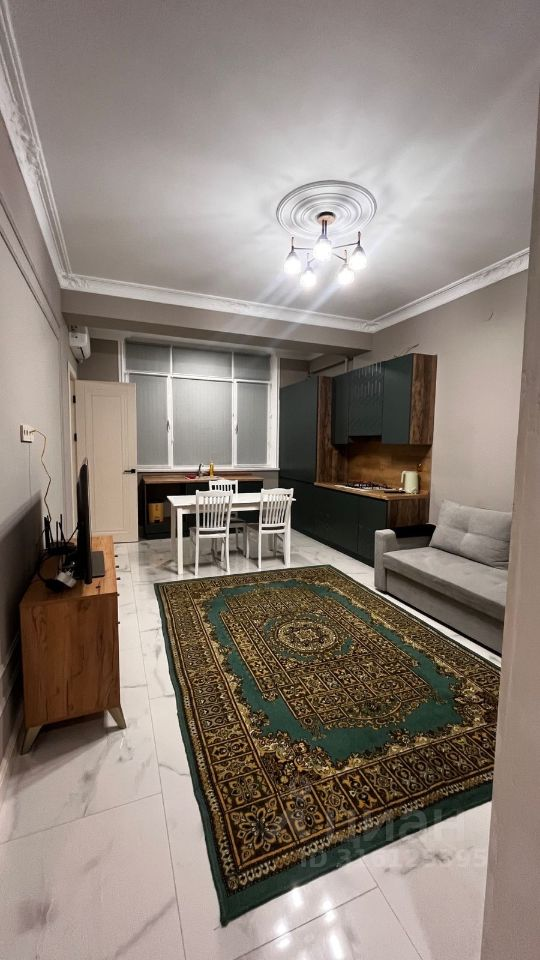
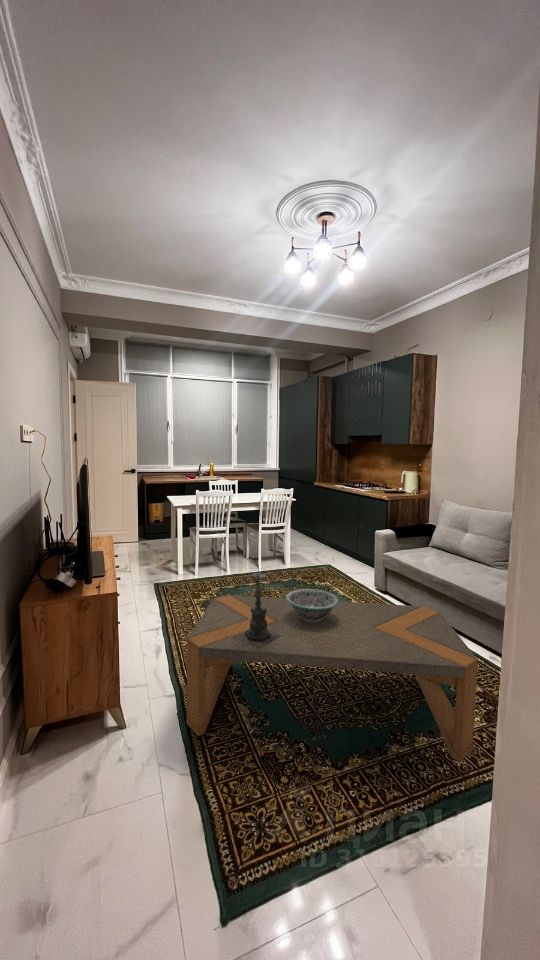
+ decorative bowl [285,588,340,622]
+ coffee table [186,594,479,763]
+ candle holder [233,563,282,649]
